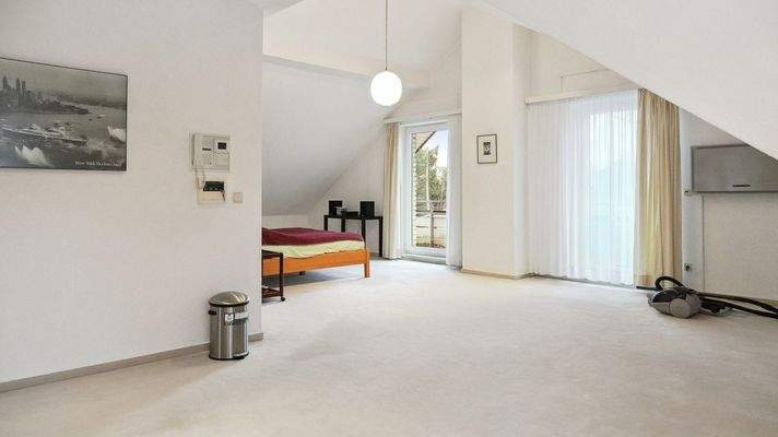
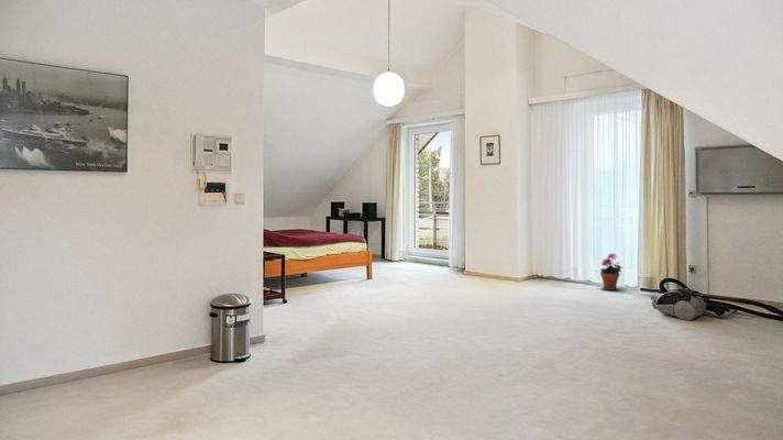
+ potted plant [599,252,624,292]
